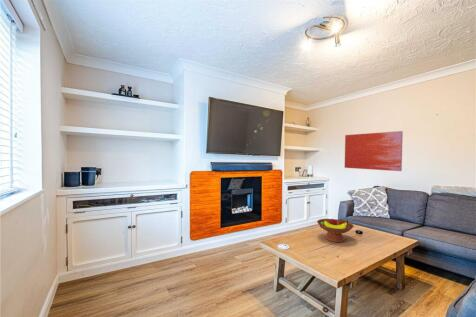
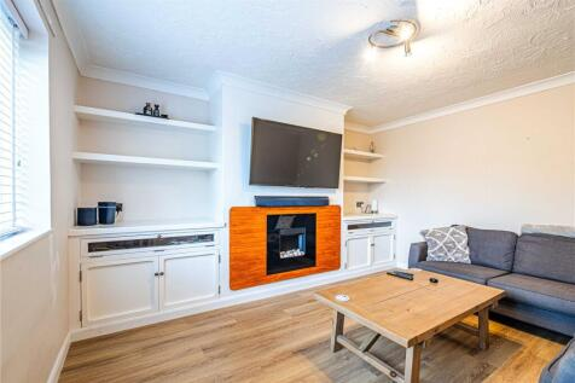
- wall art [344,130,404,172]
- fruit bowl [316,218,355,243]
